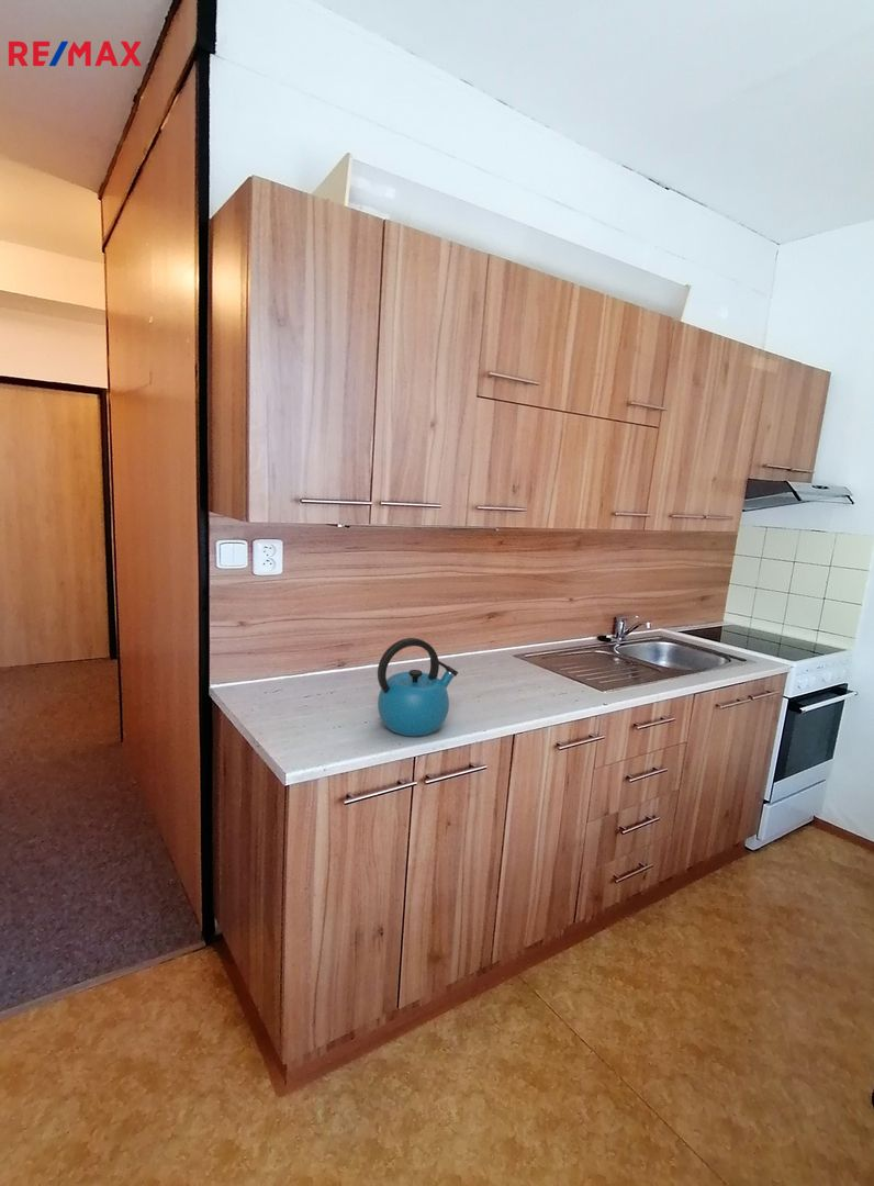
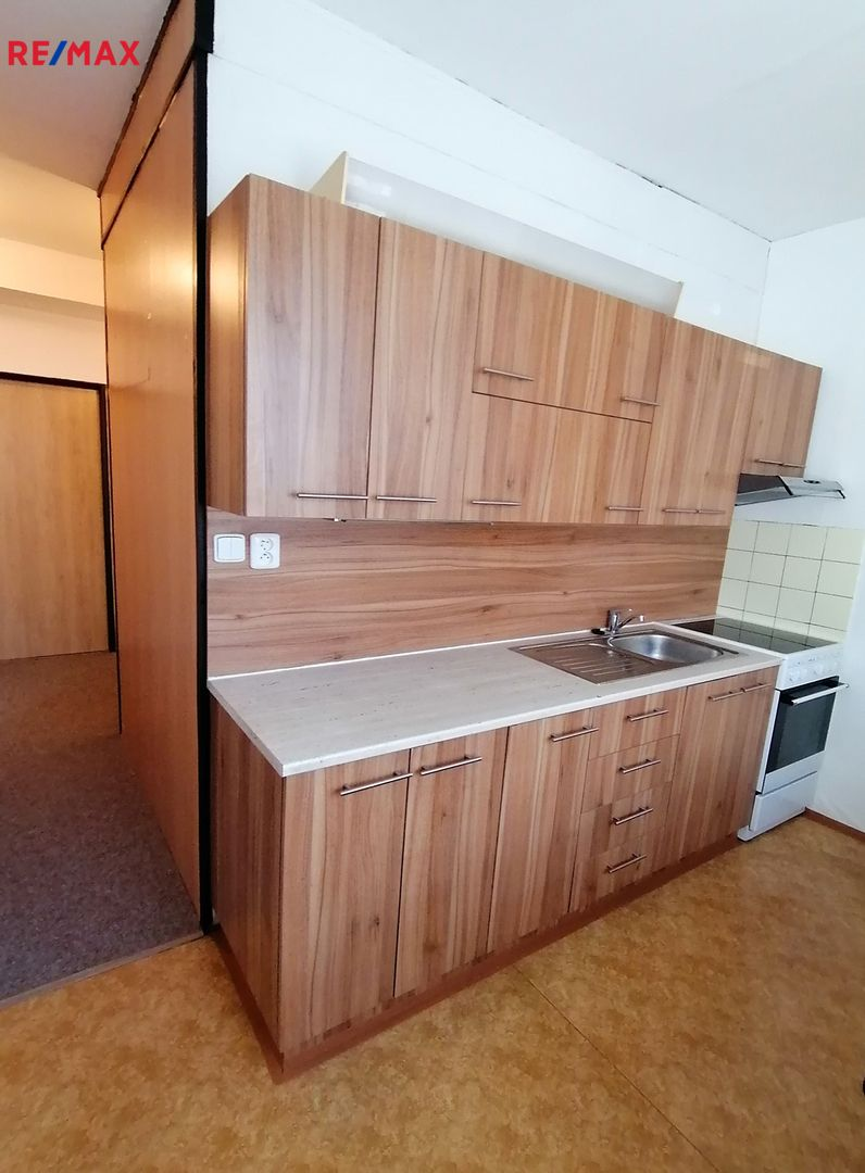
- kettle [377,637,459,738]
